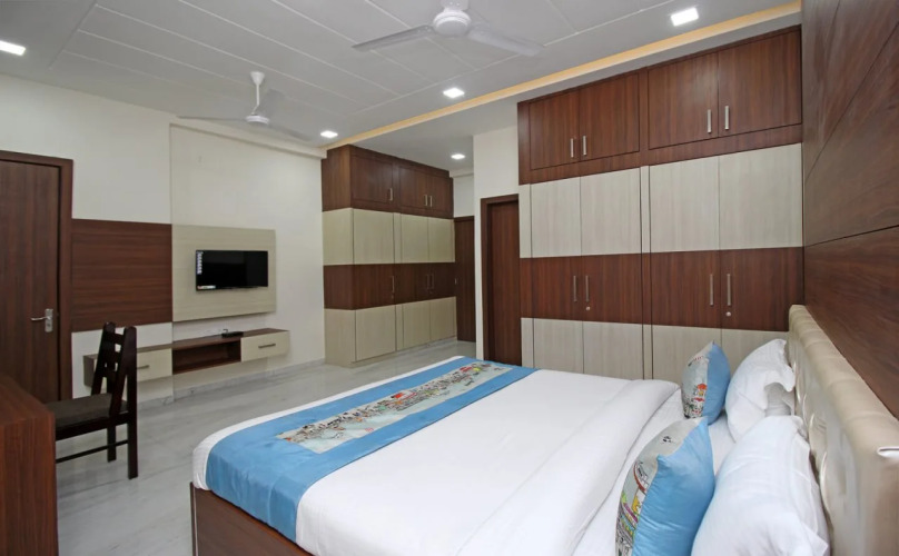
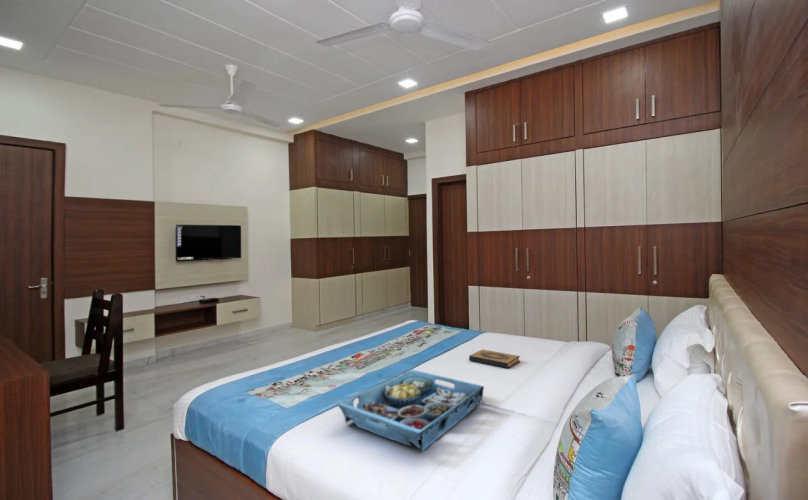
+ serving tray [336,368,485,453]
+ hardback book [468,349,521,369]
